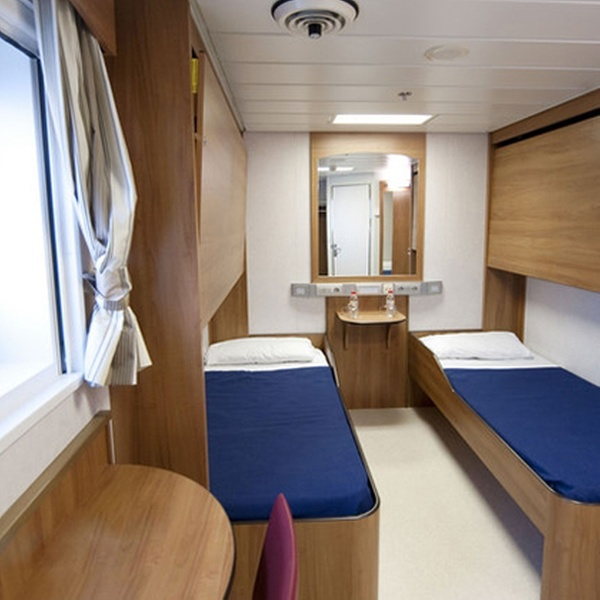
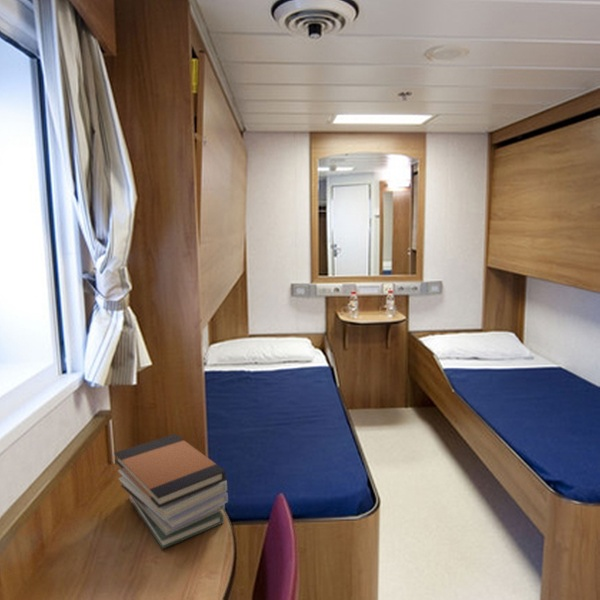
+ book stack [114,433,229,550]
